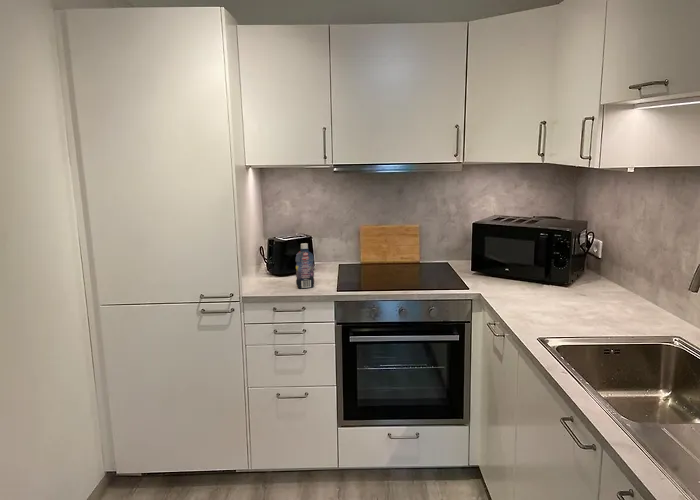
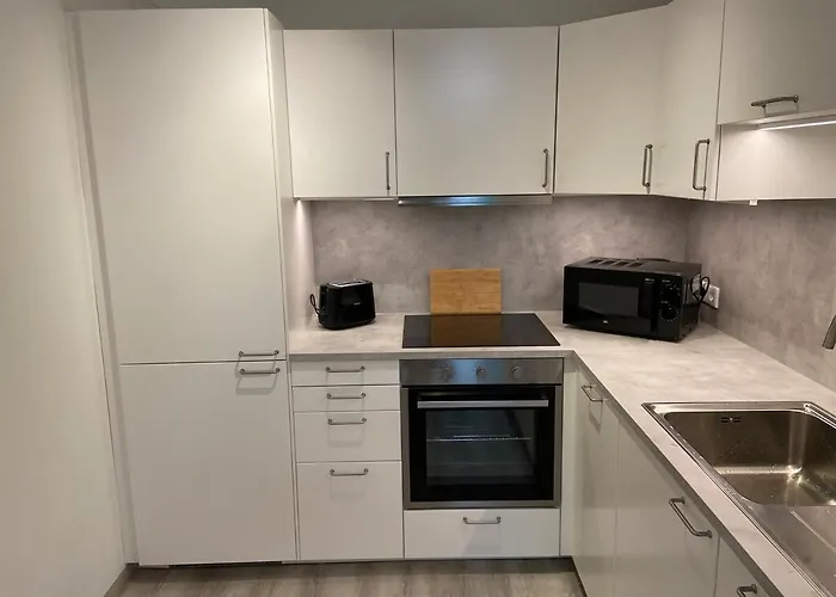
- bottle [295,242,315,289]
